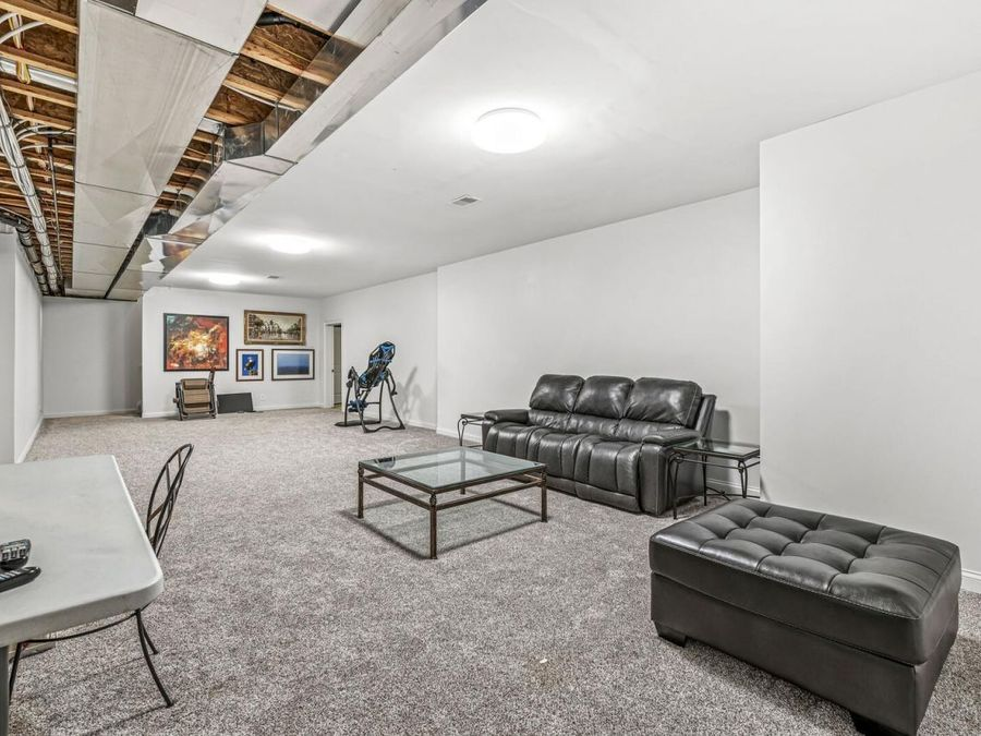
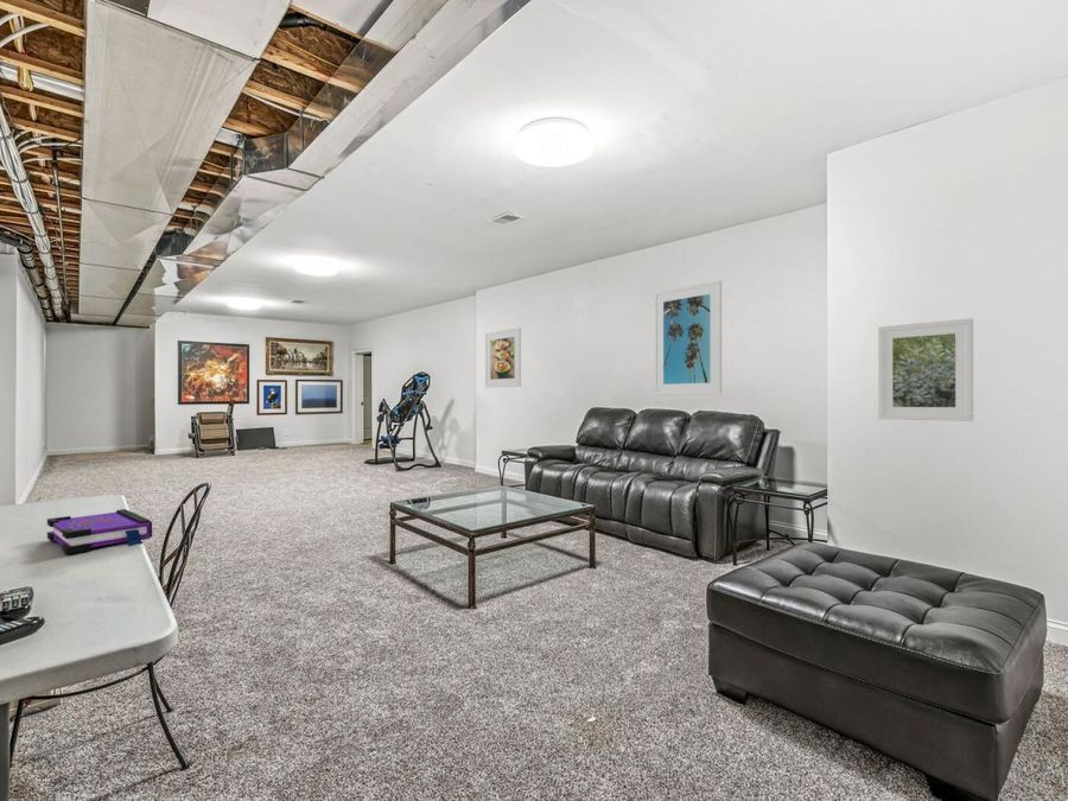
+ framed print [877,317,974,422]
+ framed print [653,279,723,396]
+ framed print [484,326,522,389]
+ board game [46,508,153,555]
